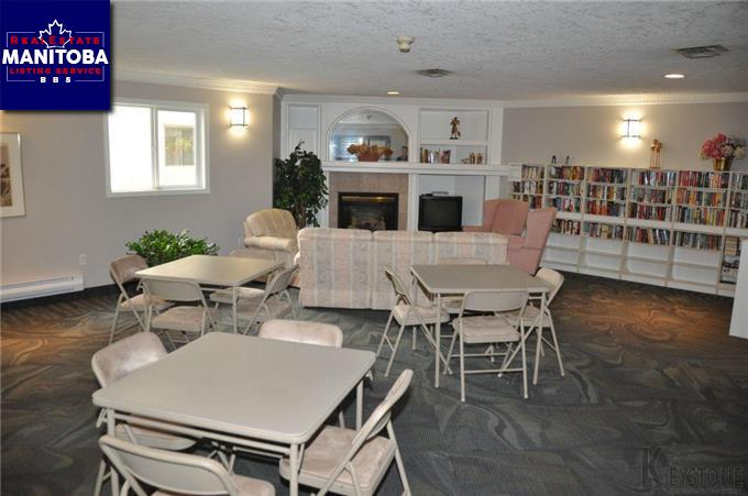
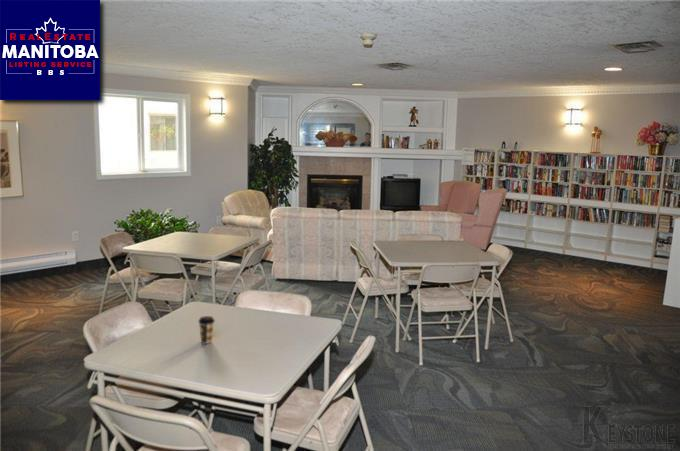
+ coffee cup [197,315,216,345]
